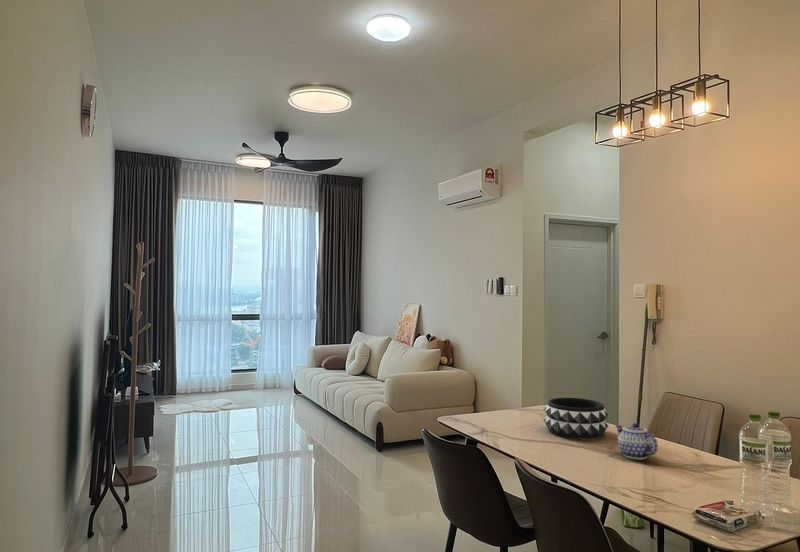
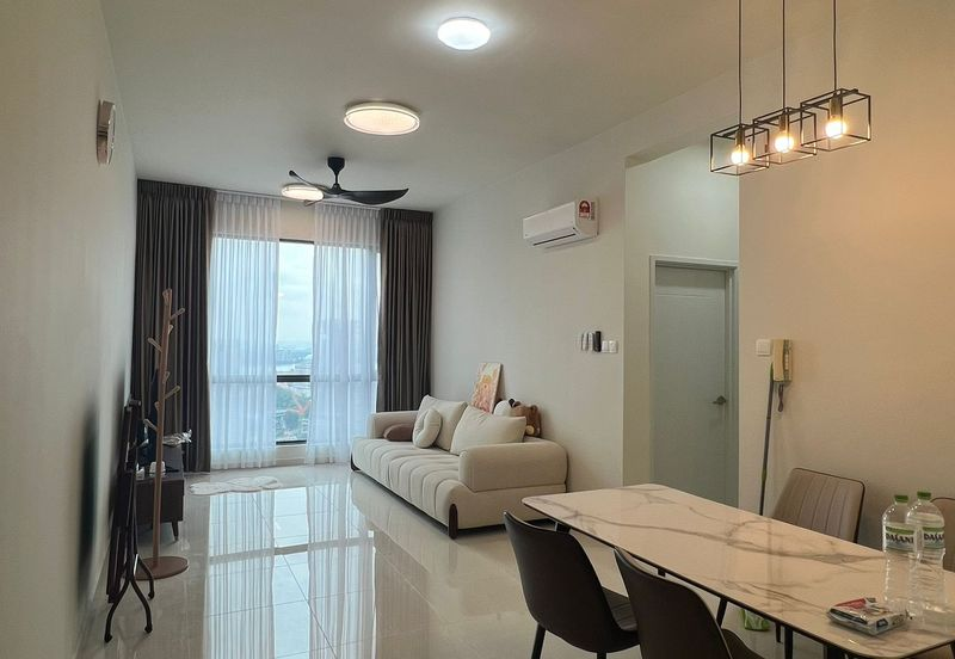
- teapot [615,422,659,461]
- decorative bowl [543,397,609,440]
